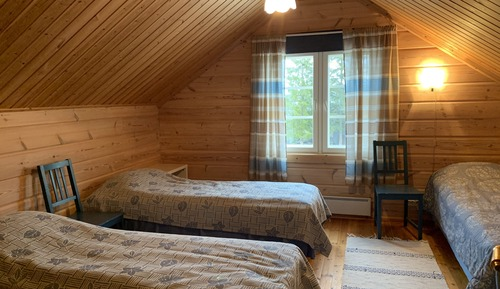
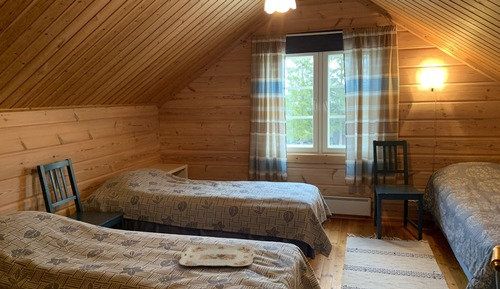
+ serving tray [178,244,257,267]
